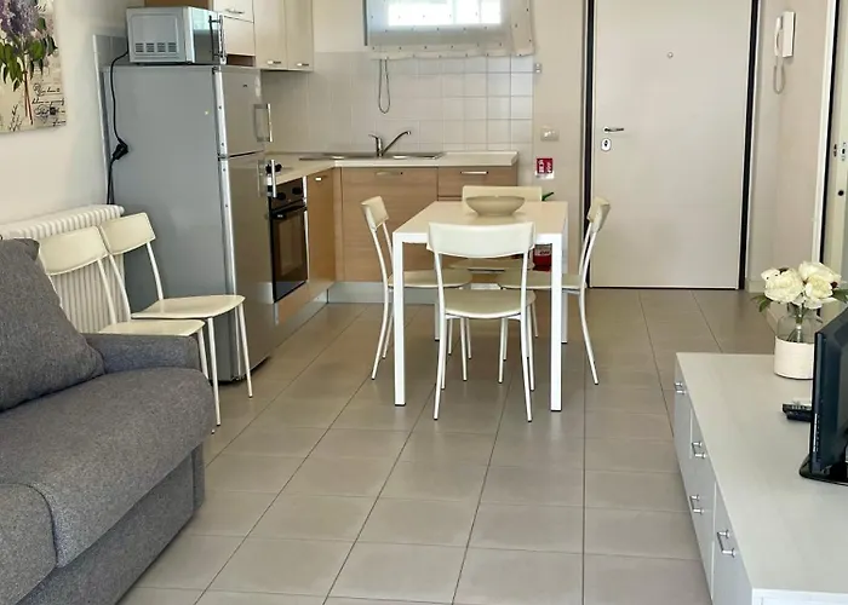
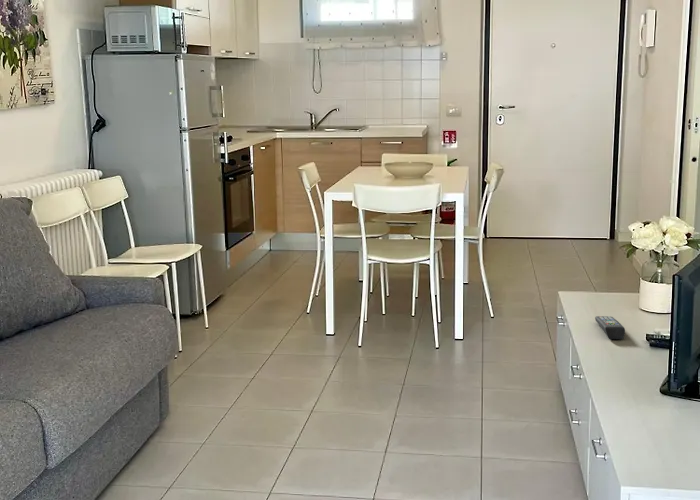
+ remote control [594,315,626,340]
